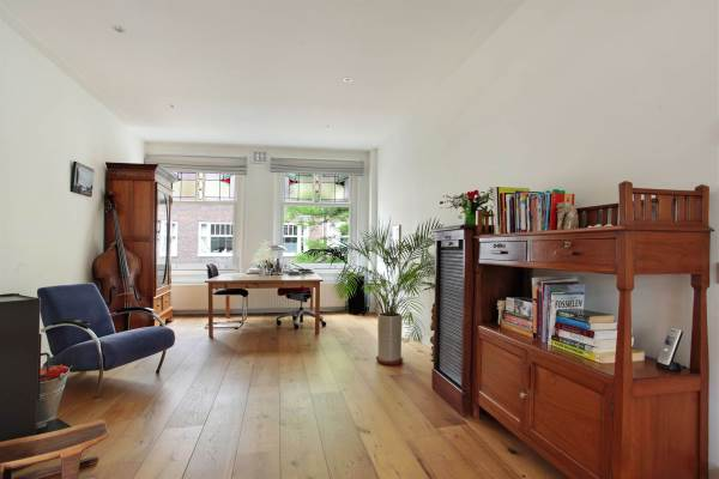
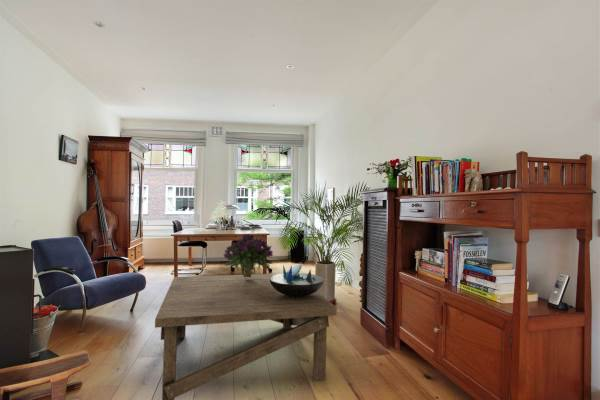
+ bouquet [222,233,274,278]
+ decorative bowl [270,263,325,297]
+ coffee table [154,273,338,400]
